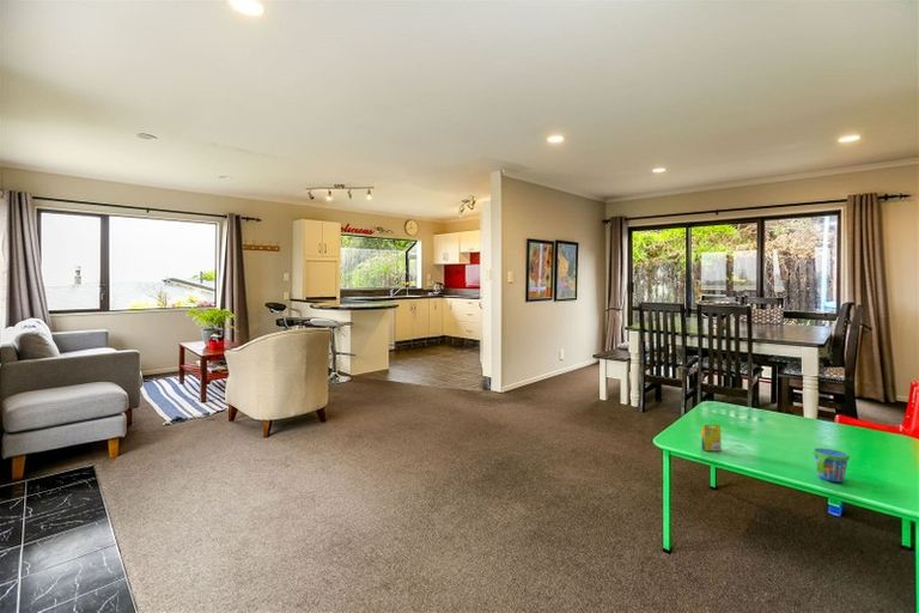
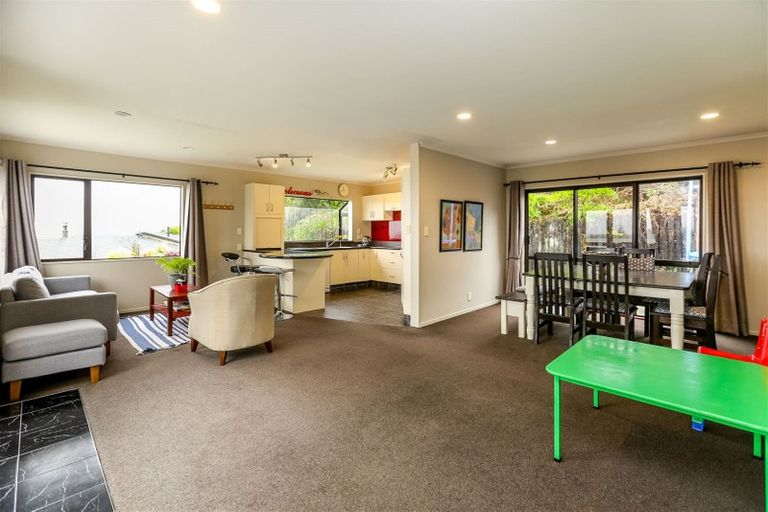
- crayon box [700,424,723,453]
- snack cup [811,447,851,482]
